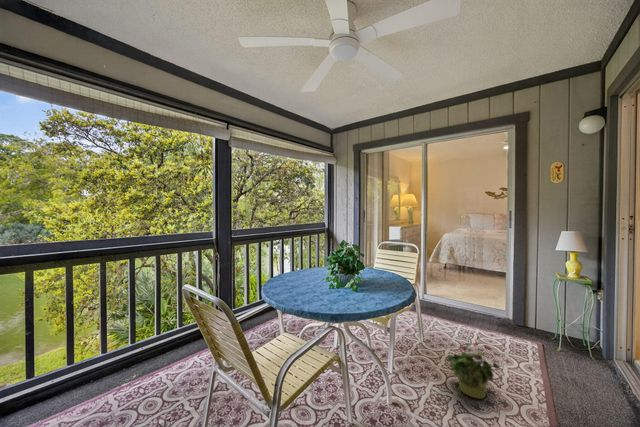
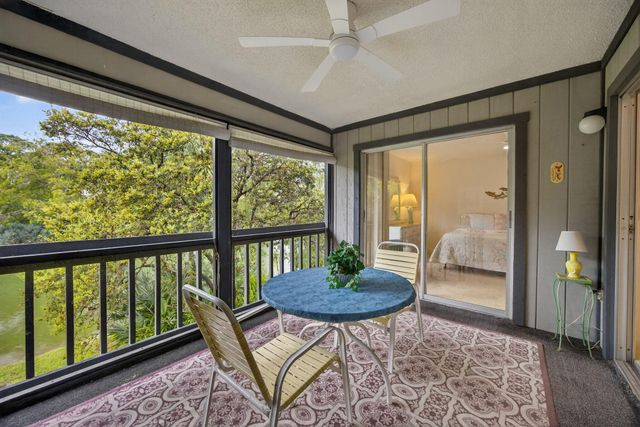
- potted plant [444,341,501,400]
